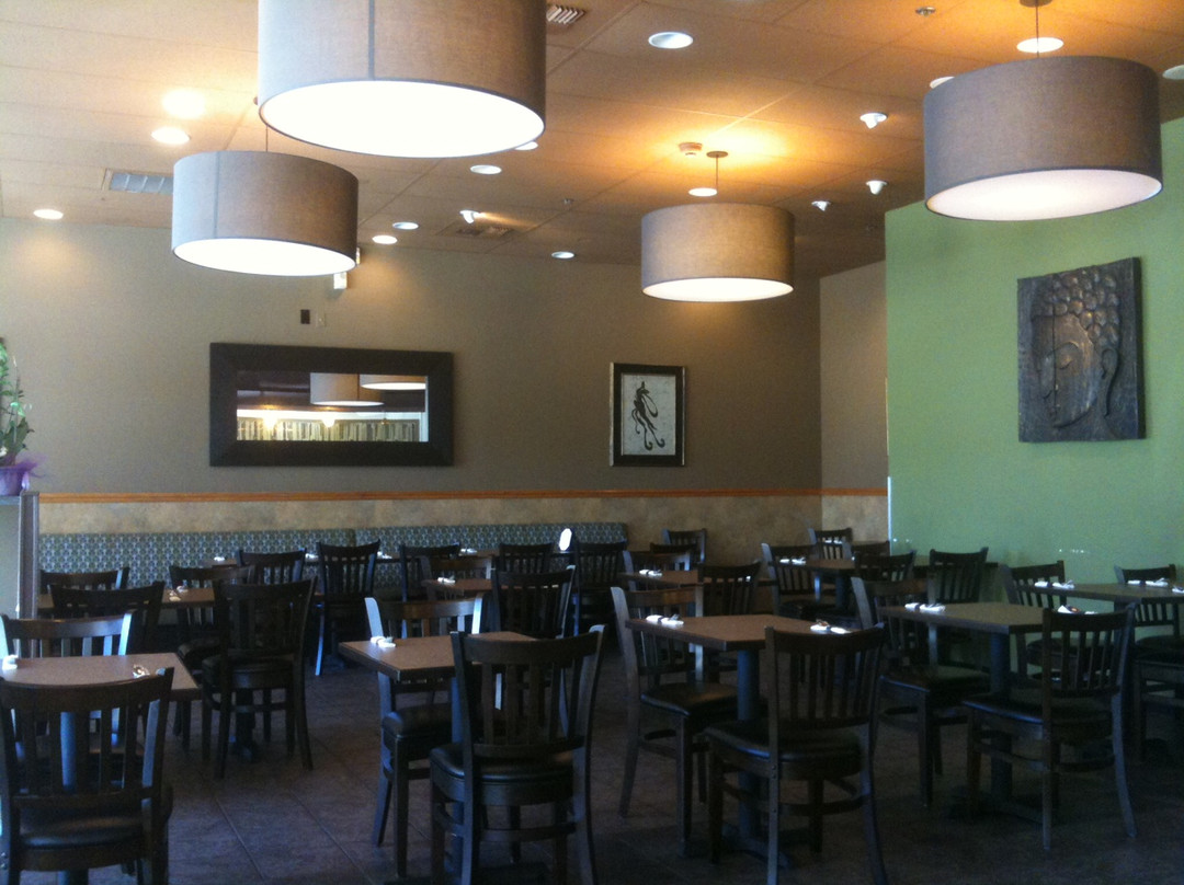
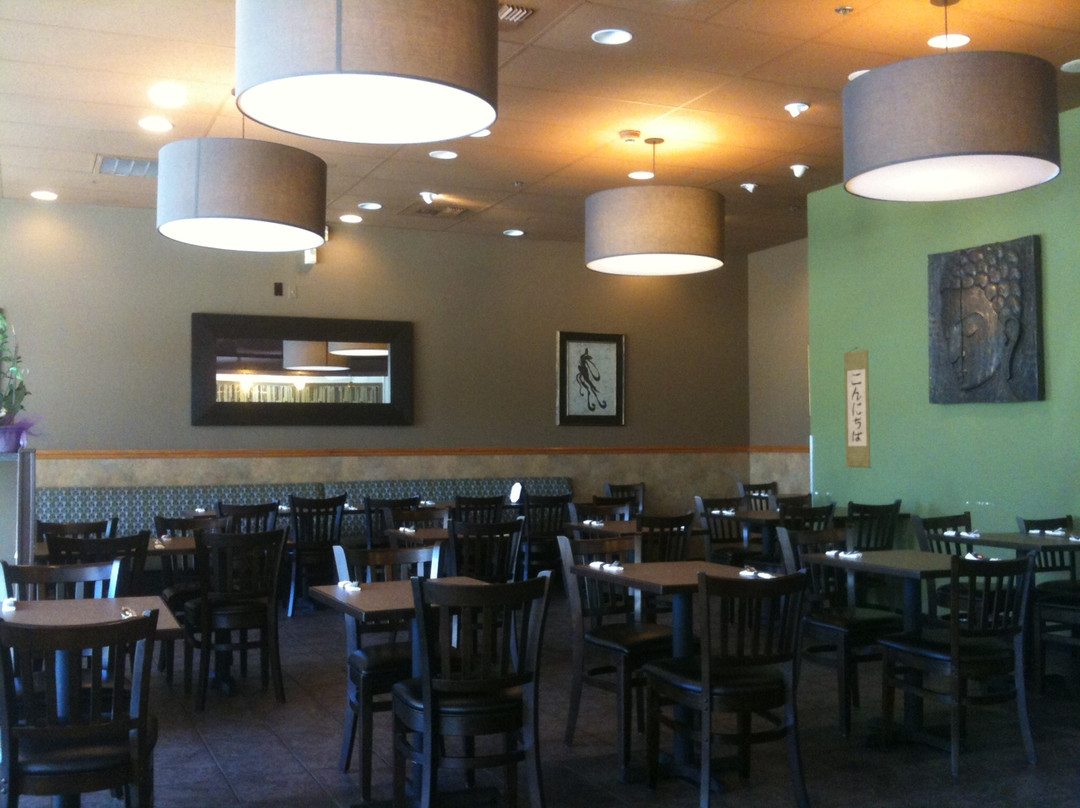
+ wall scroll [843,346,872,469]
